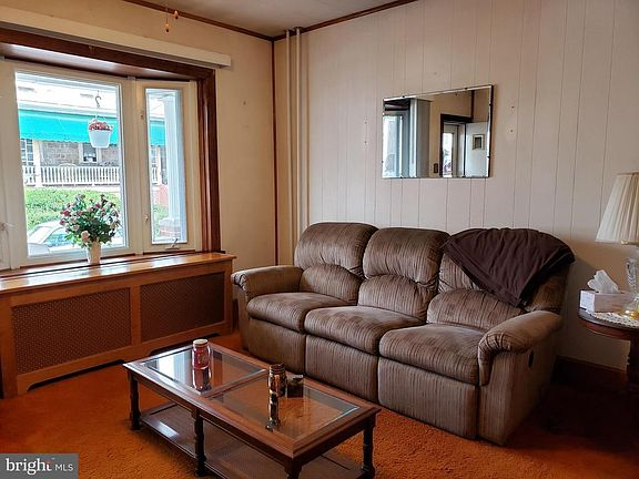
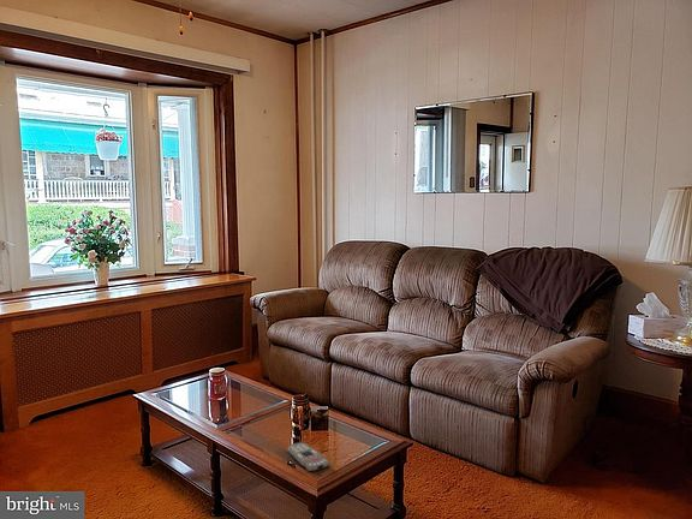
+ remote control [287,442,330,472]
